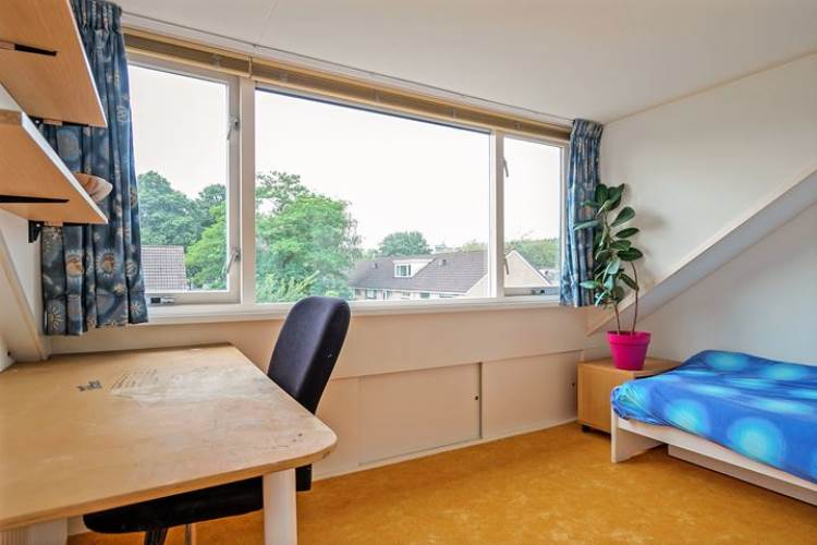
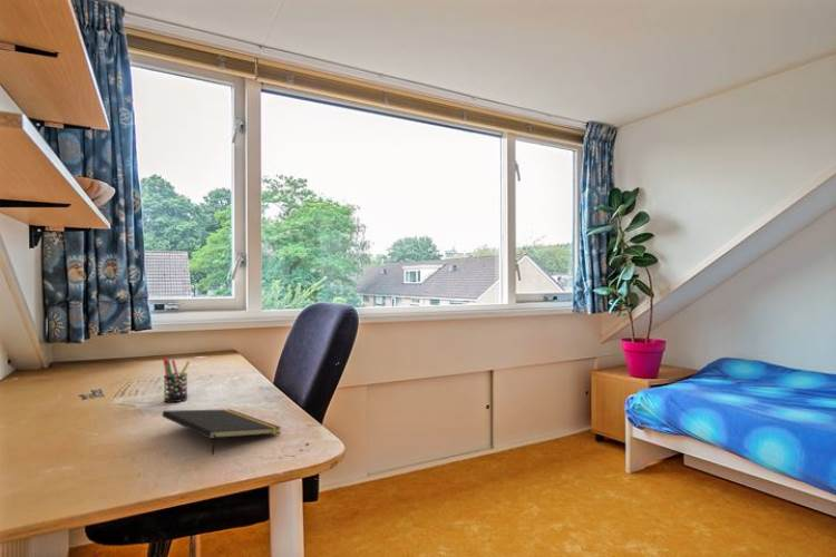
+ notepad [162,408,282,457]
+ pen holder [162,355,191,403]
